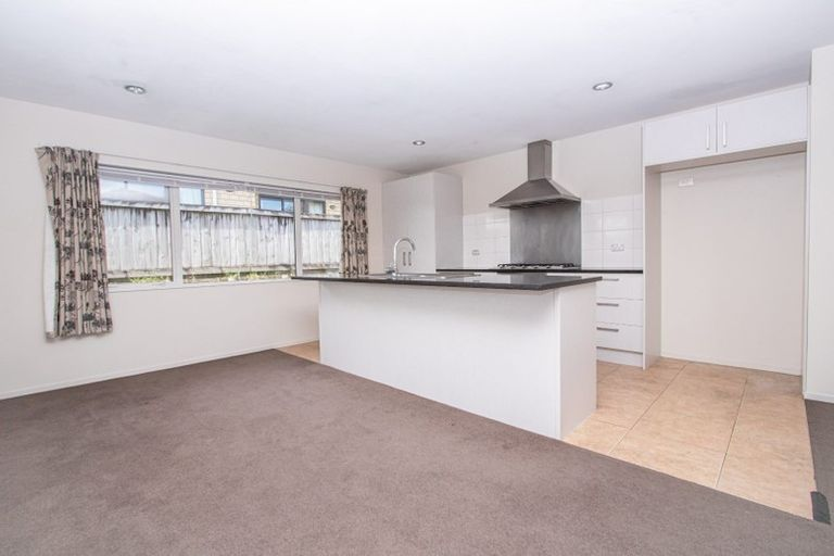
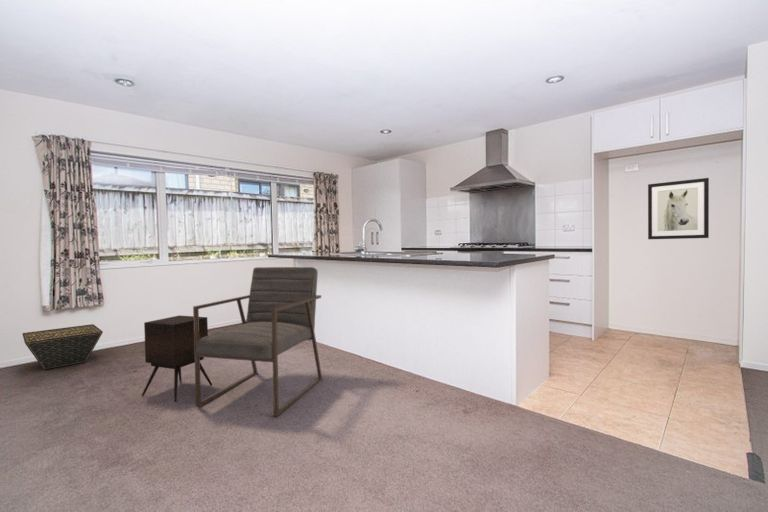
+ chair [192,266,323,417]
+ basket [21,323,104,371]
+ wall art [647,177,710,240]
+ side table [141,314,213,403]
